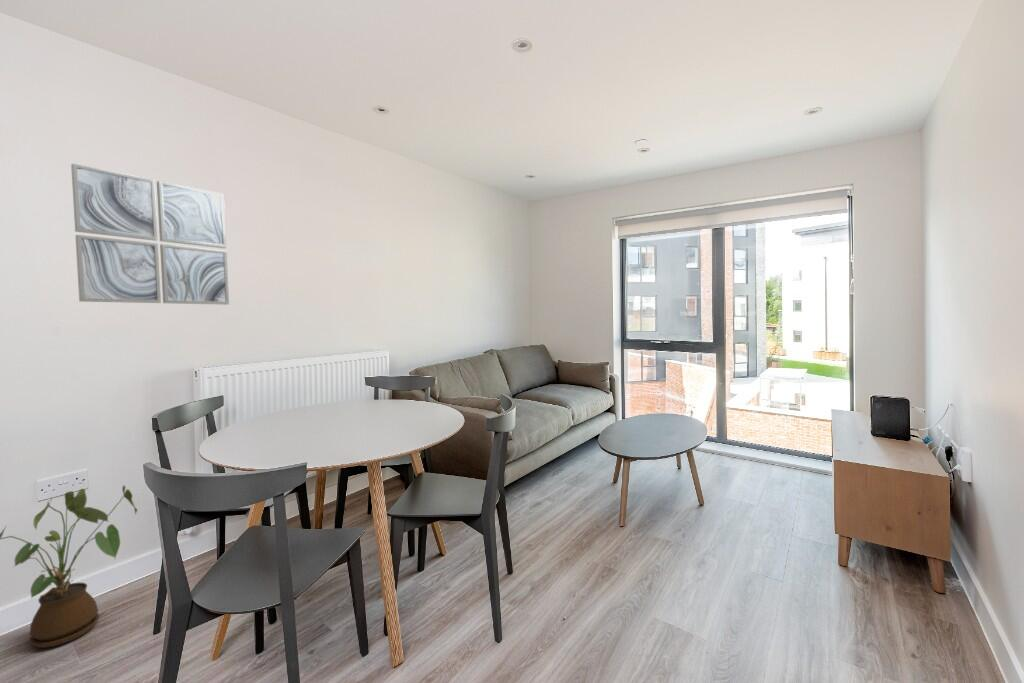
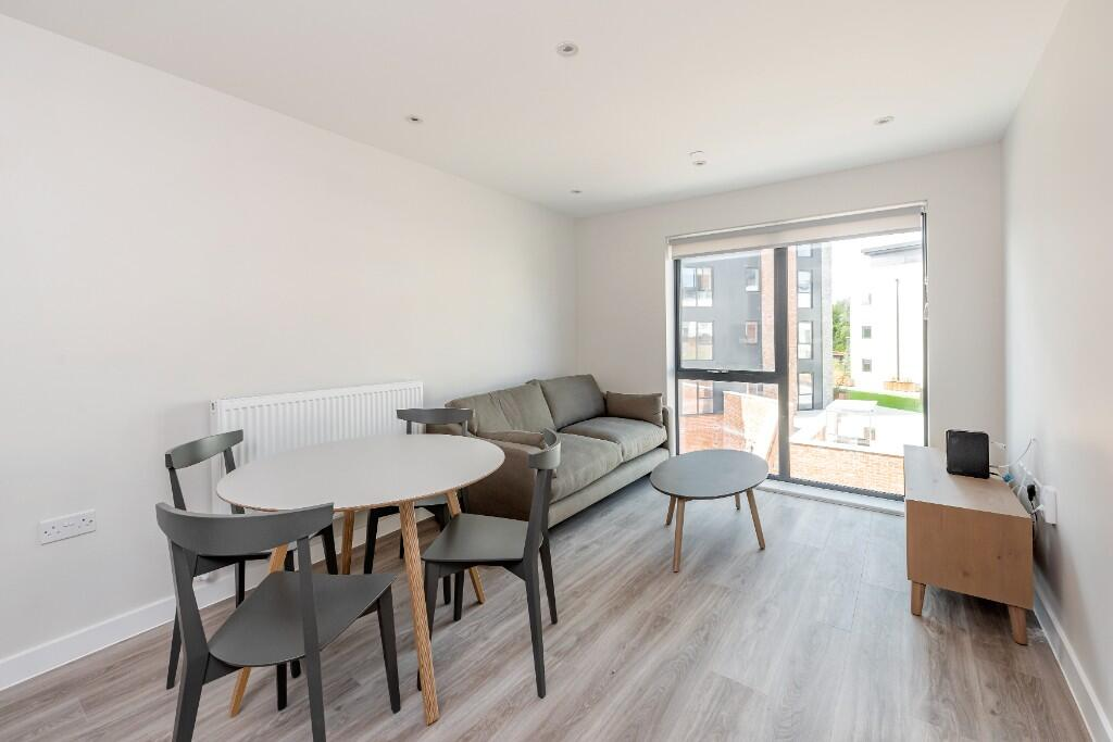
- house plant [0,484,139,649]
- wall art [70,163,230,306]
